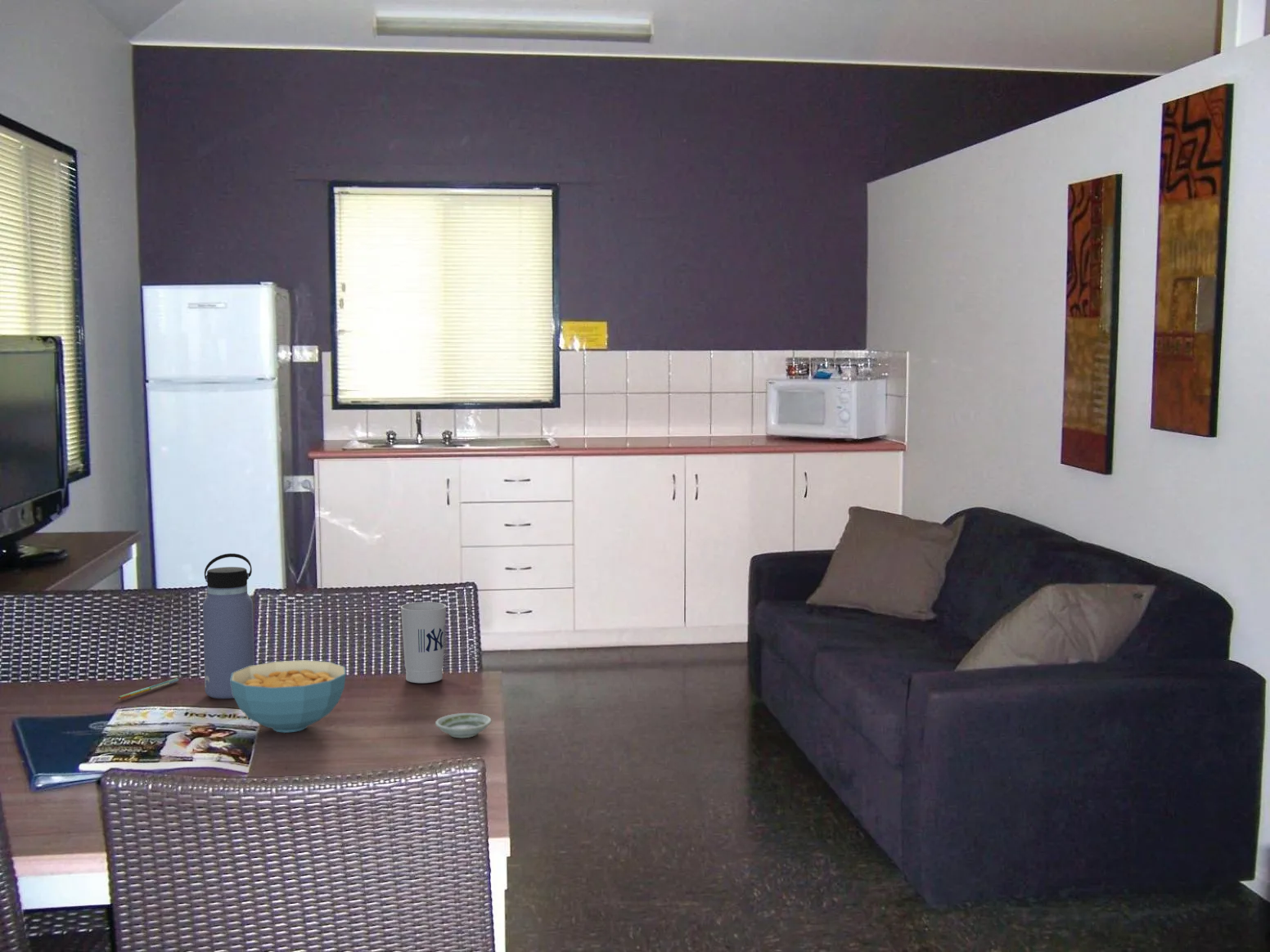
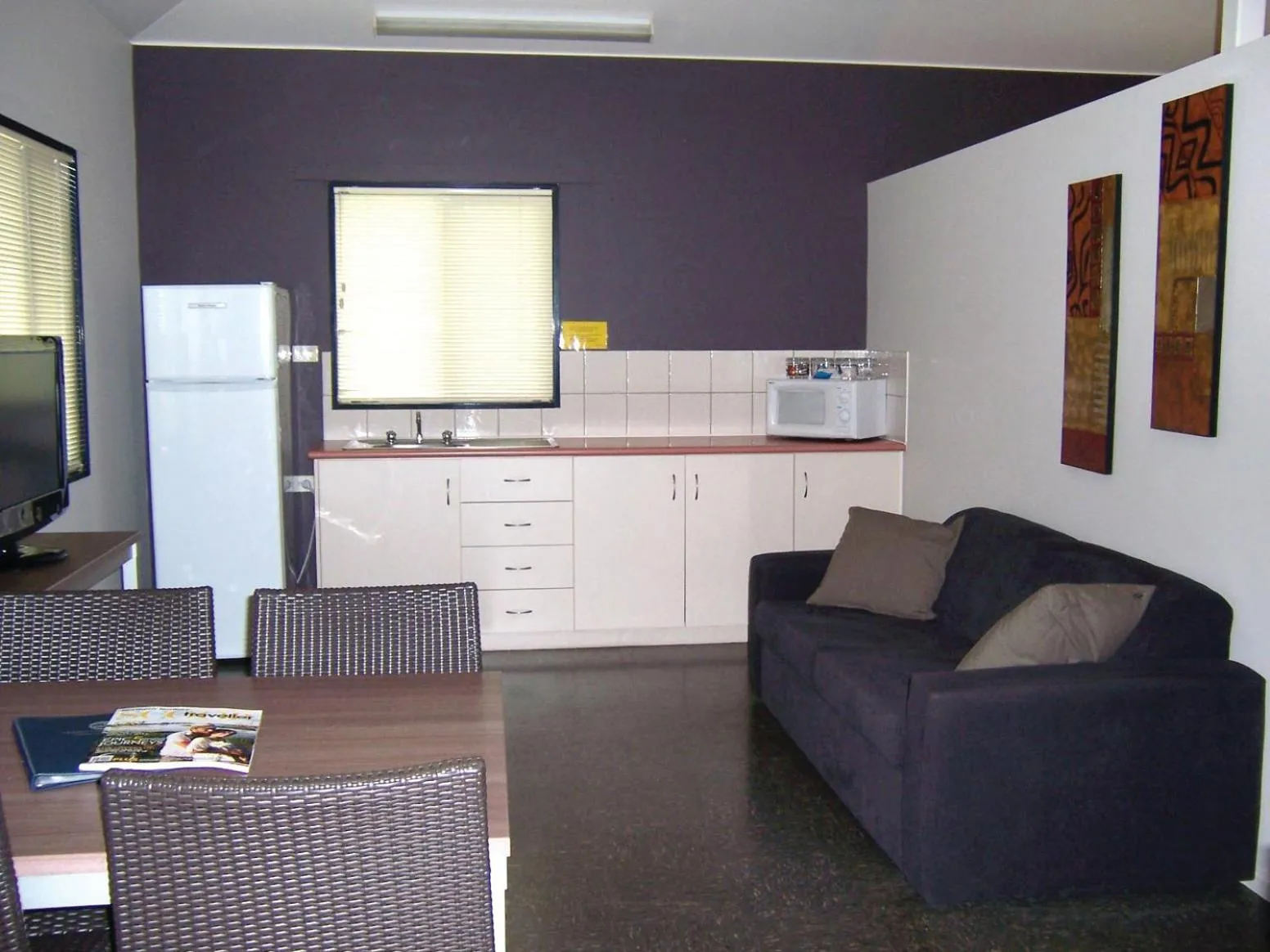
- saucer [435,712,492,739]
- water bottle [202,553,255,699]
- cereal bowl [231,659,347,734]
- pen [117,677,179,701]
- cup [400,601,447,684]
